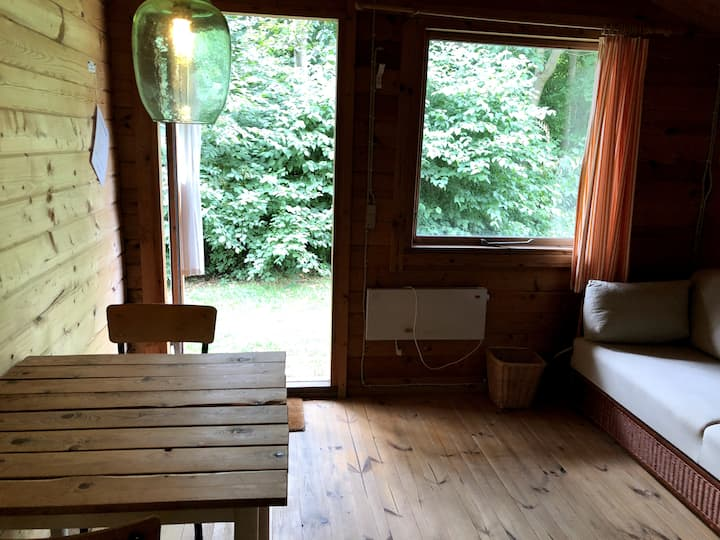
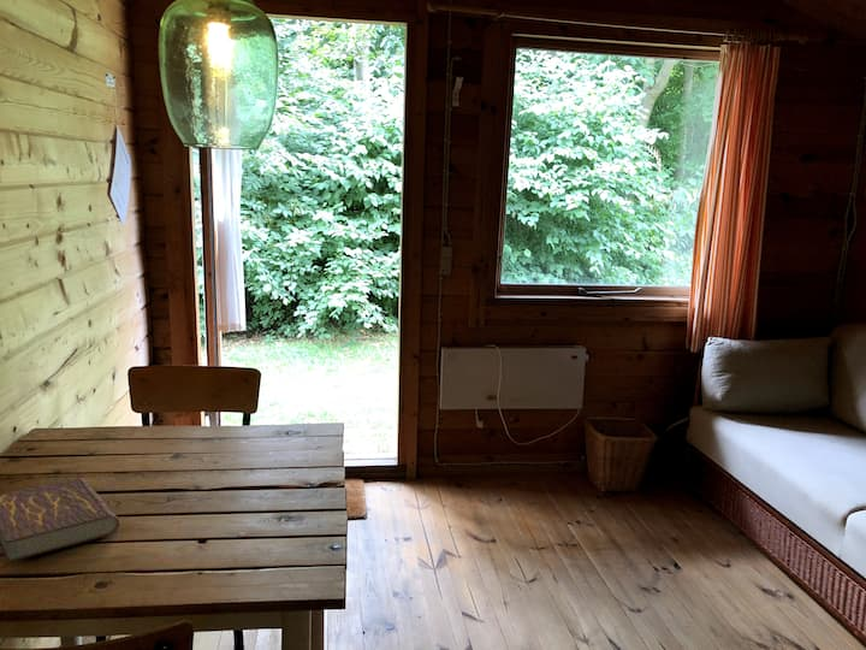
+ book [0,477,120,563]
